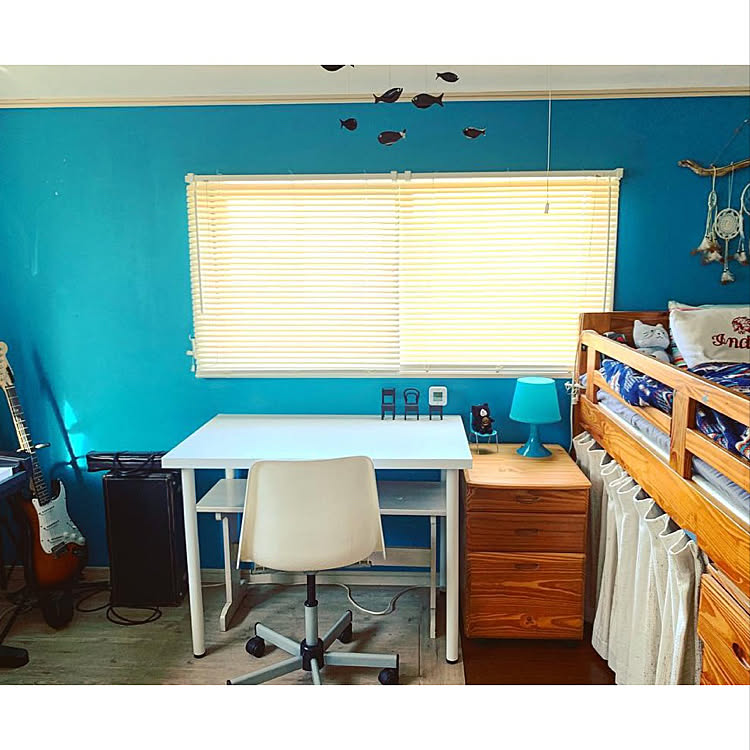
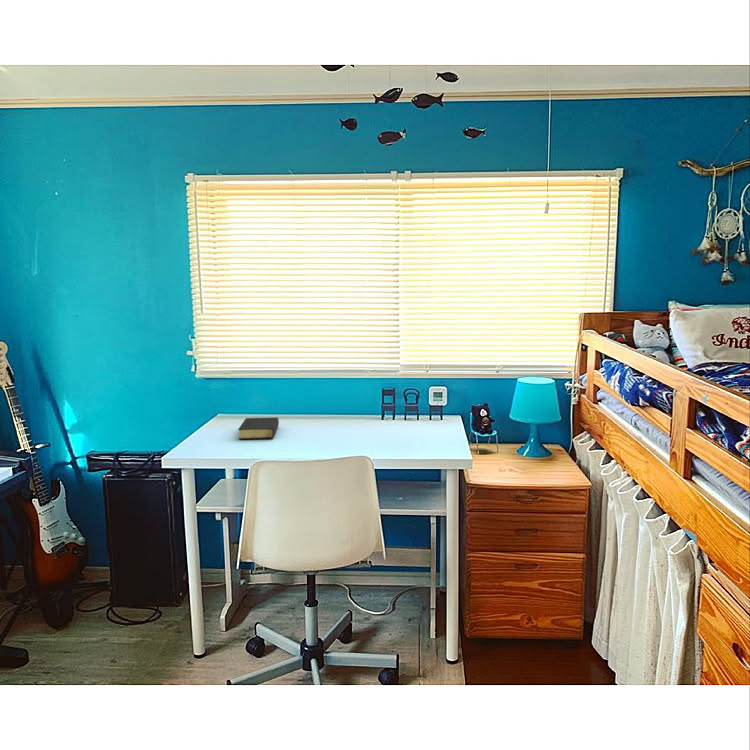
+ bible [237,416,280,440]
